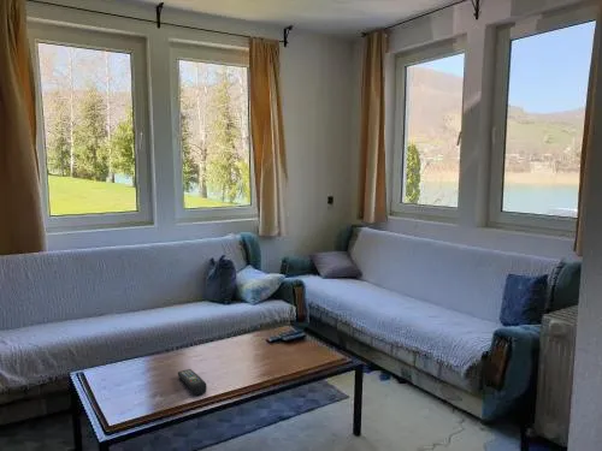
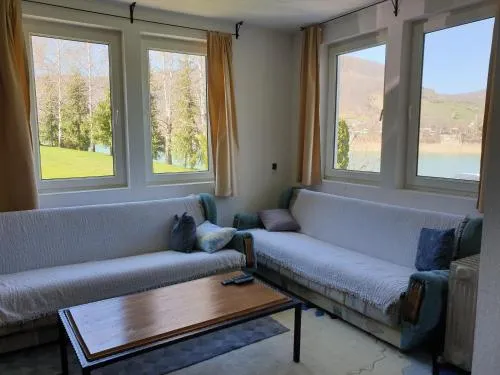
- remote control [177,368,208,397]
